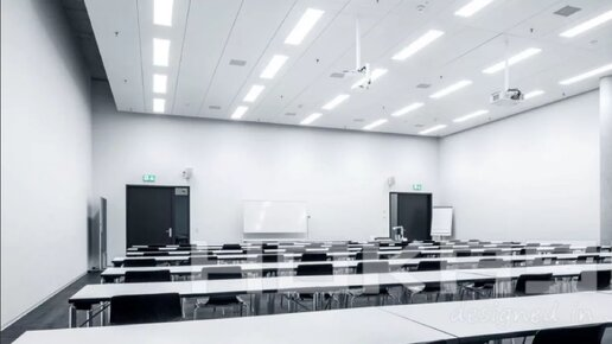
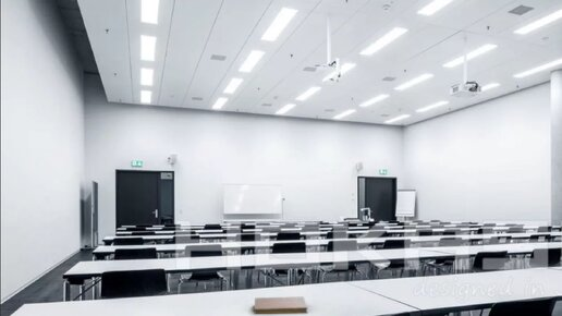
+ notebook [254,295,309,315]
